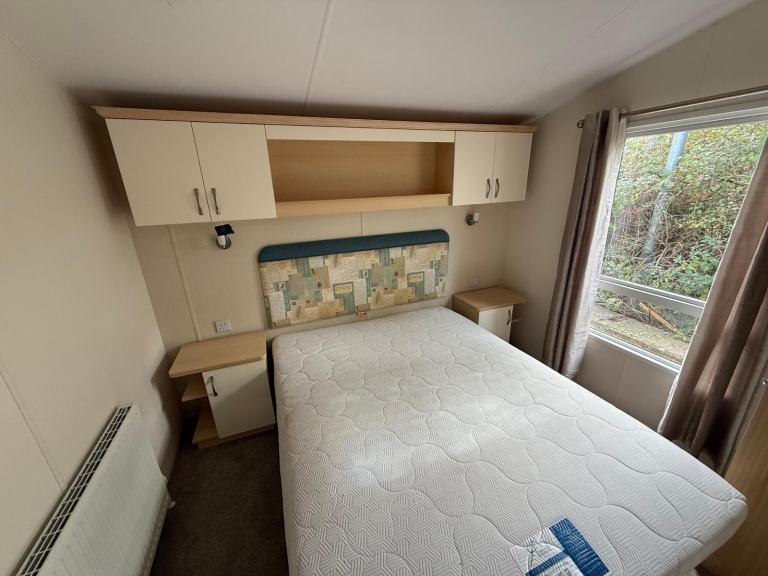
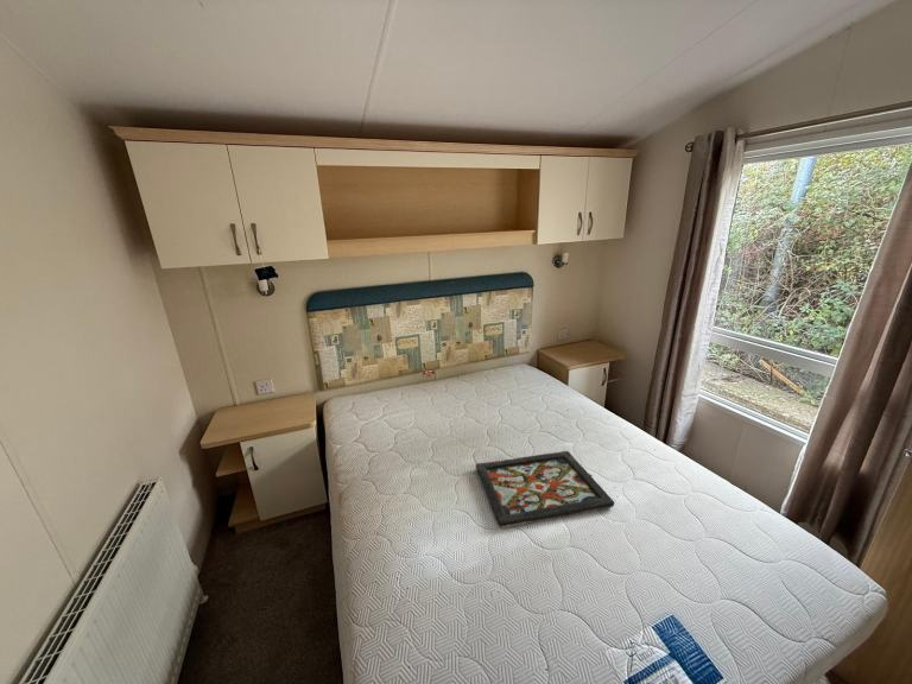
+ decorative tray [475,450,615,530]
